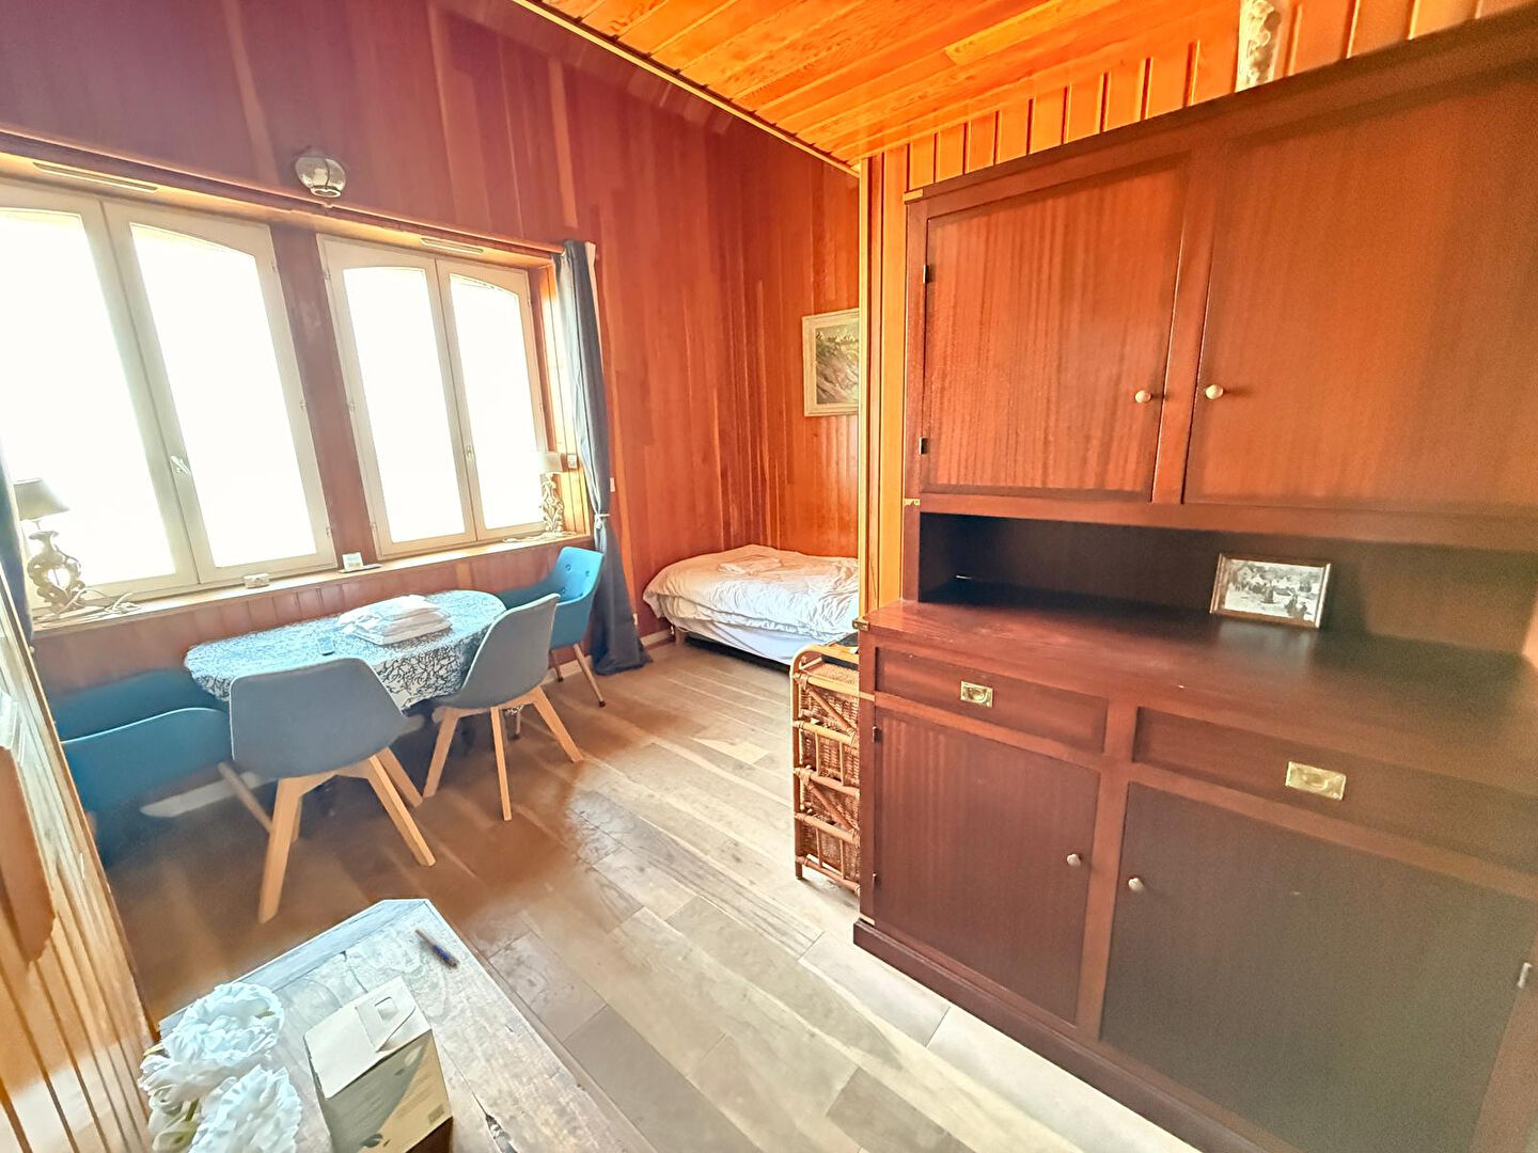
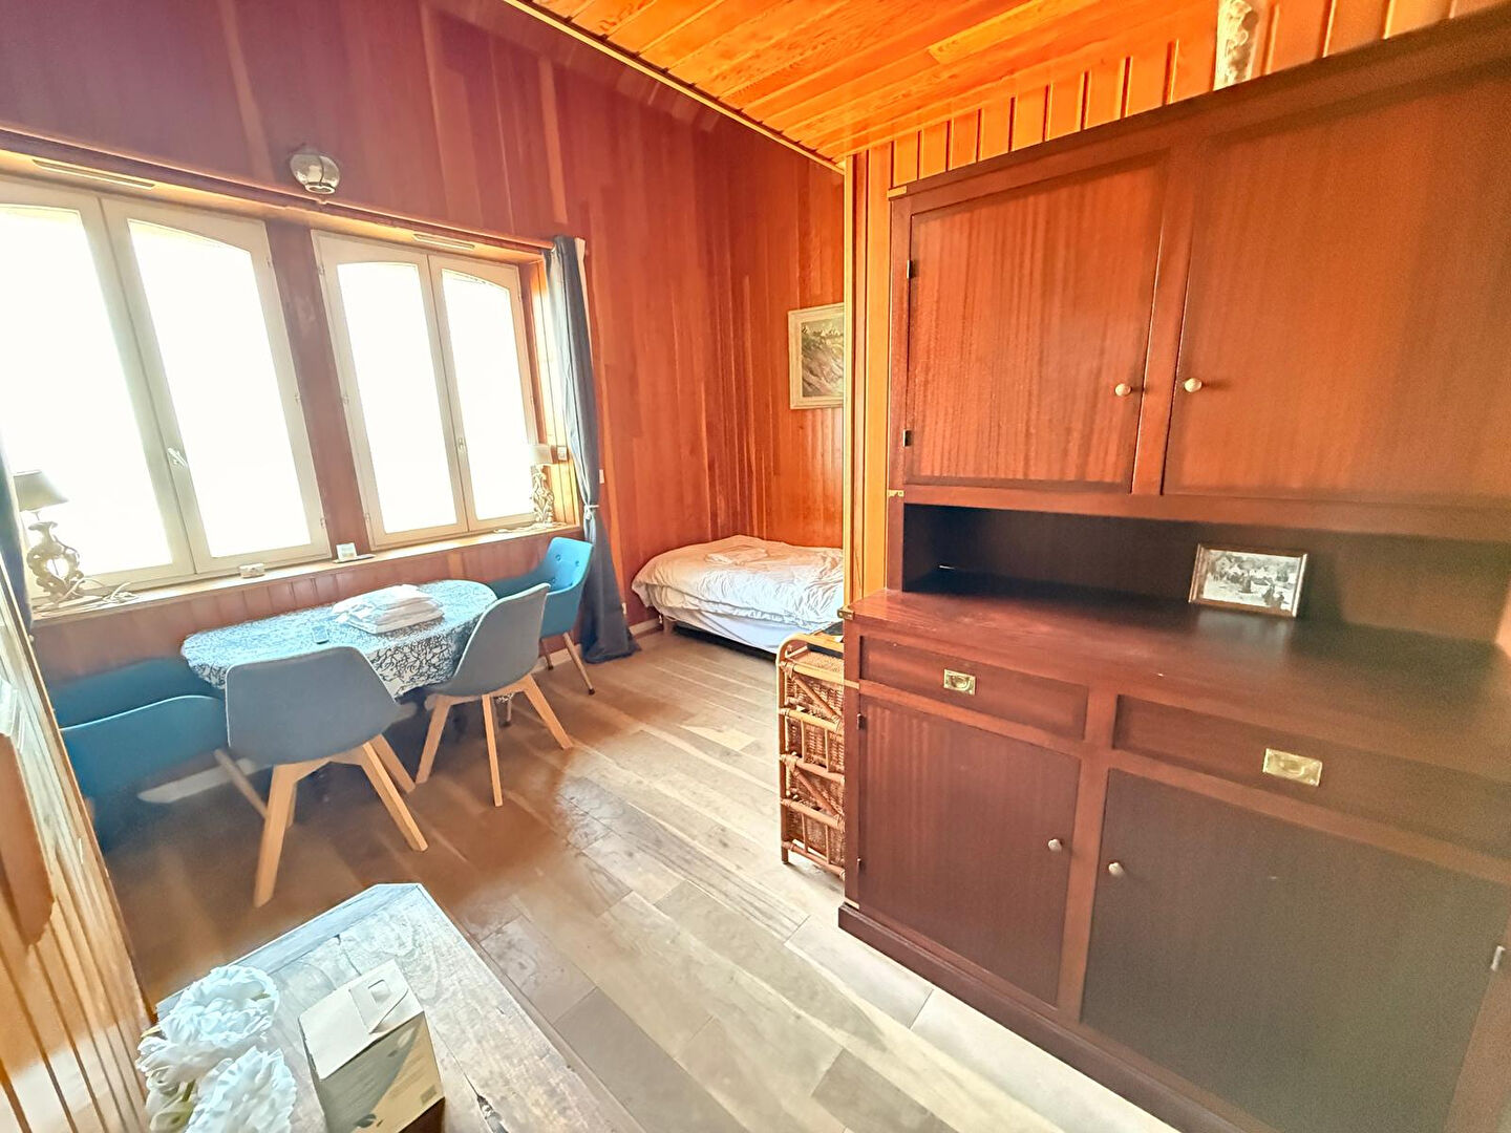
- pen [412,927,460,969]
